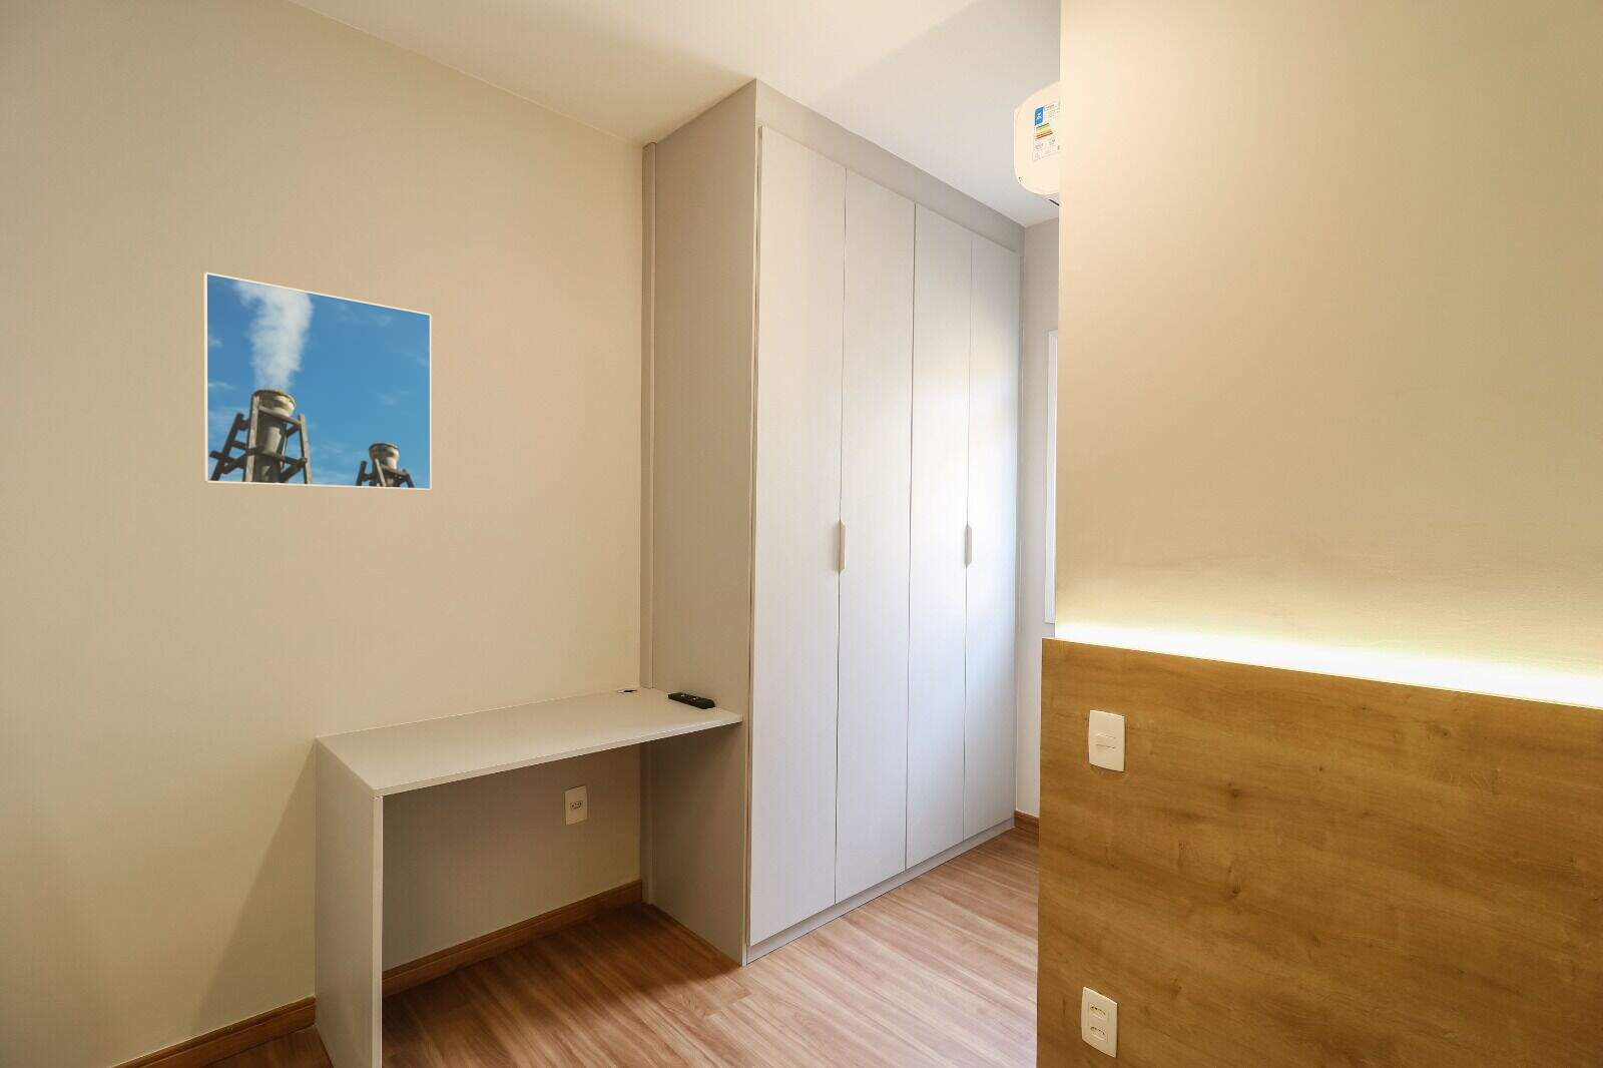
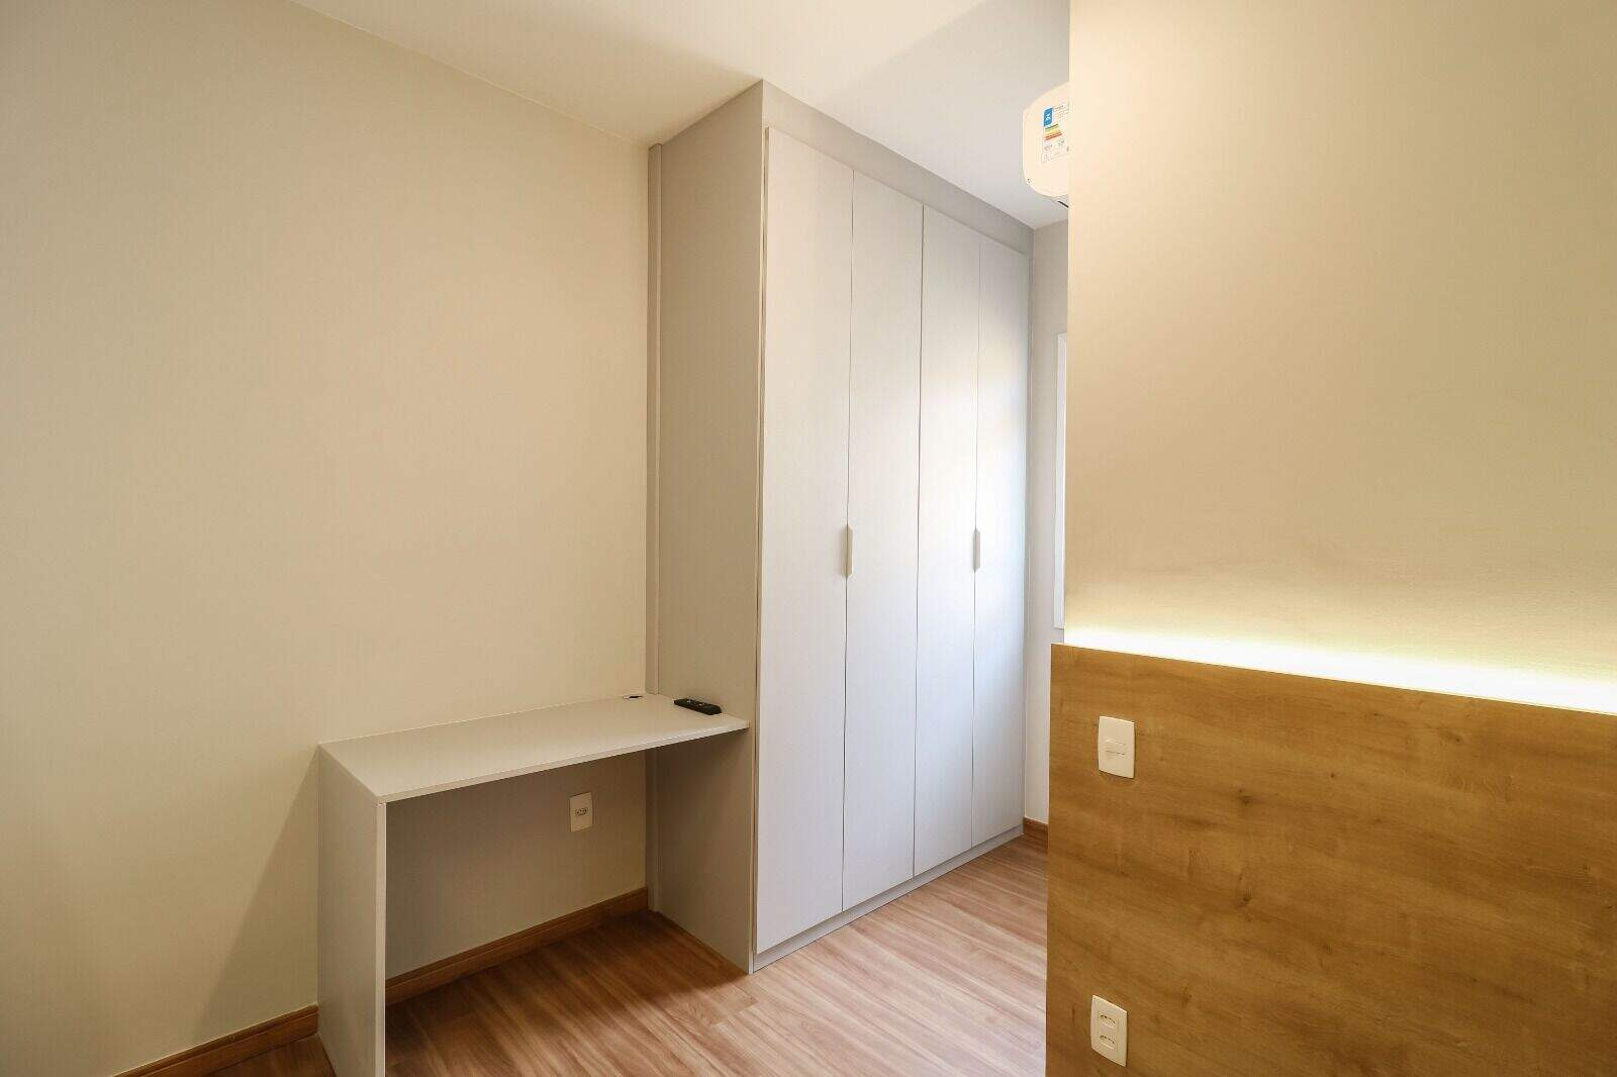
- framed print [203,272,433,491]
